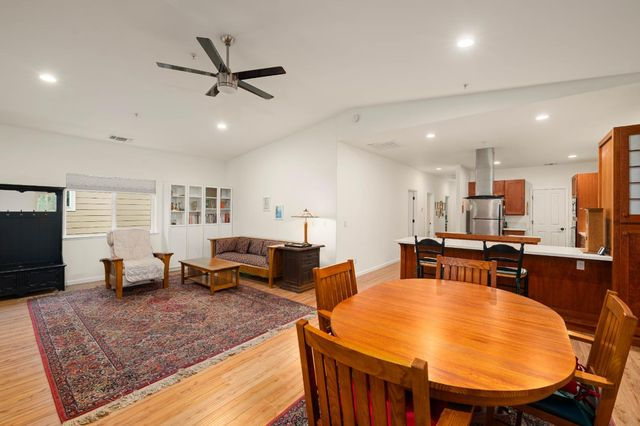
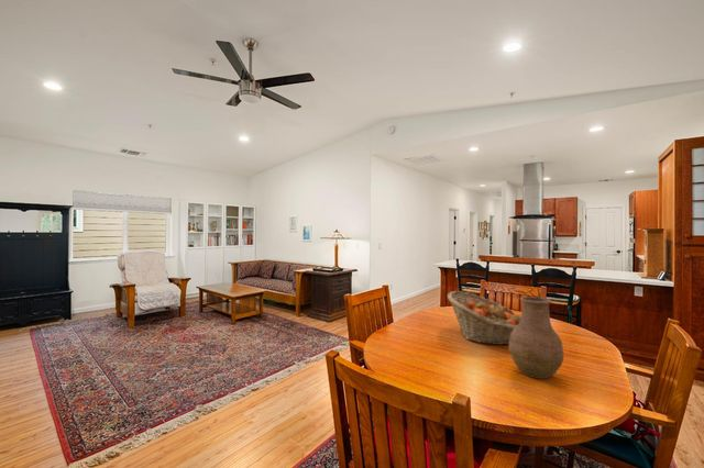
+ vase [507,296,565,380]
+ fruit basket [447,290,521,346]
